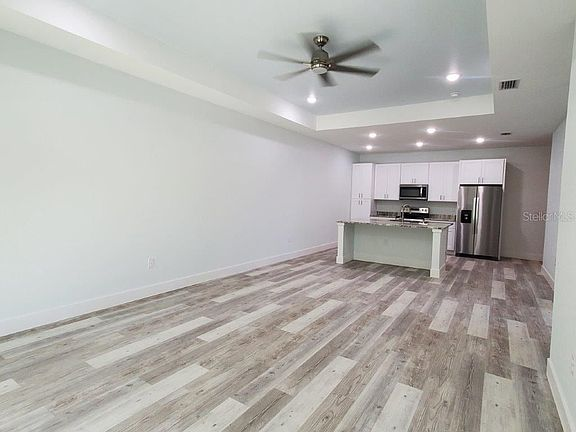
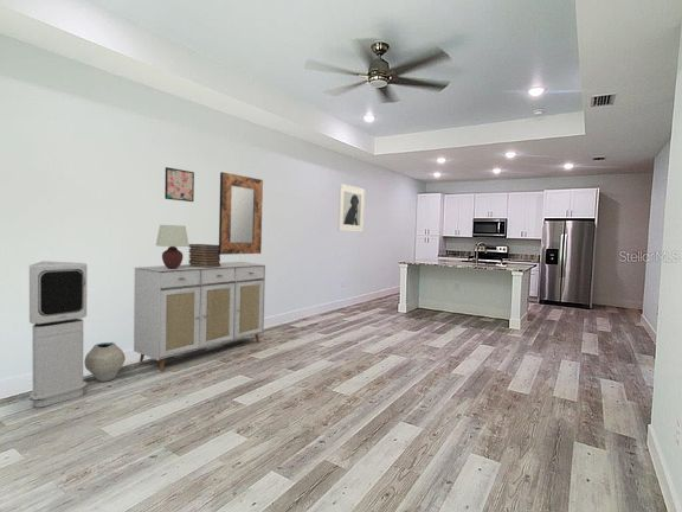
+ book stack [187,243,221,268]
+ home mirror [218,171,264,256]
+ table lamp [155,224,189,269]
+ sideboard [133,261,266,372]
+ wall art [163,166,195,203]
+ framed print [337,183,366,233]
+ air purifier [28,260,88,409]
+ vase [84,341,127,383]
